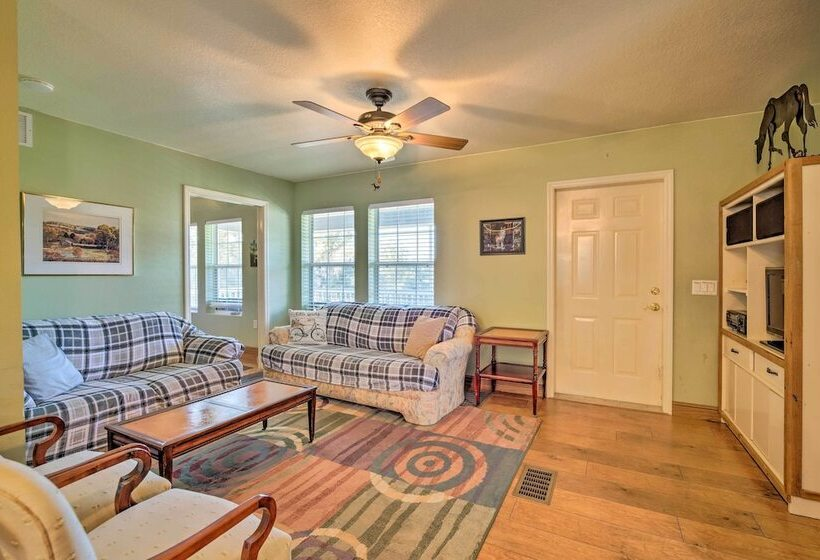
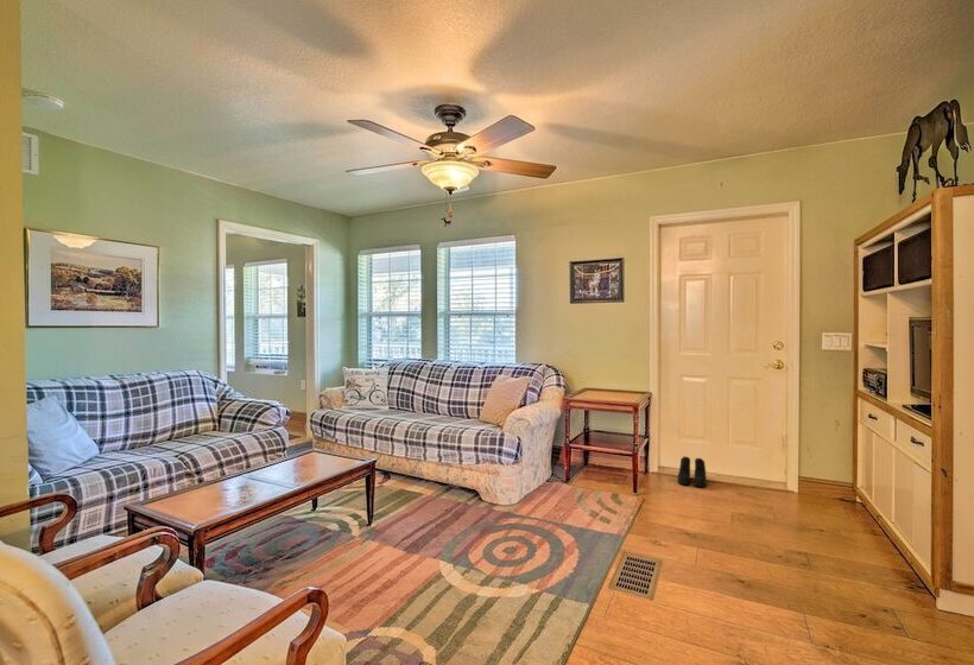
+ boots [677,455,707,488]
